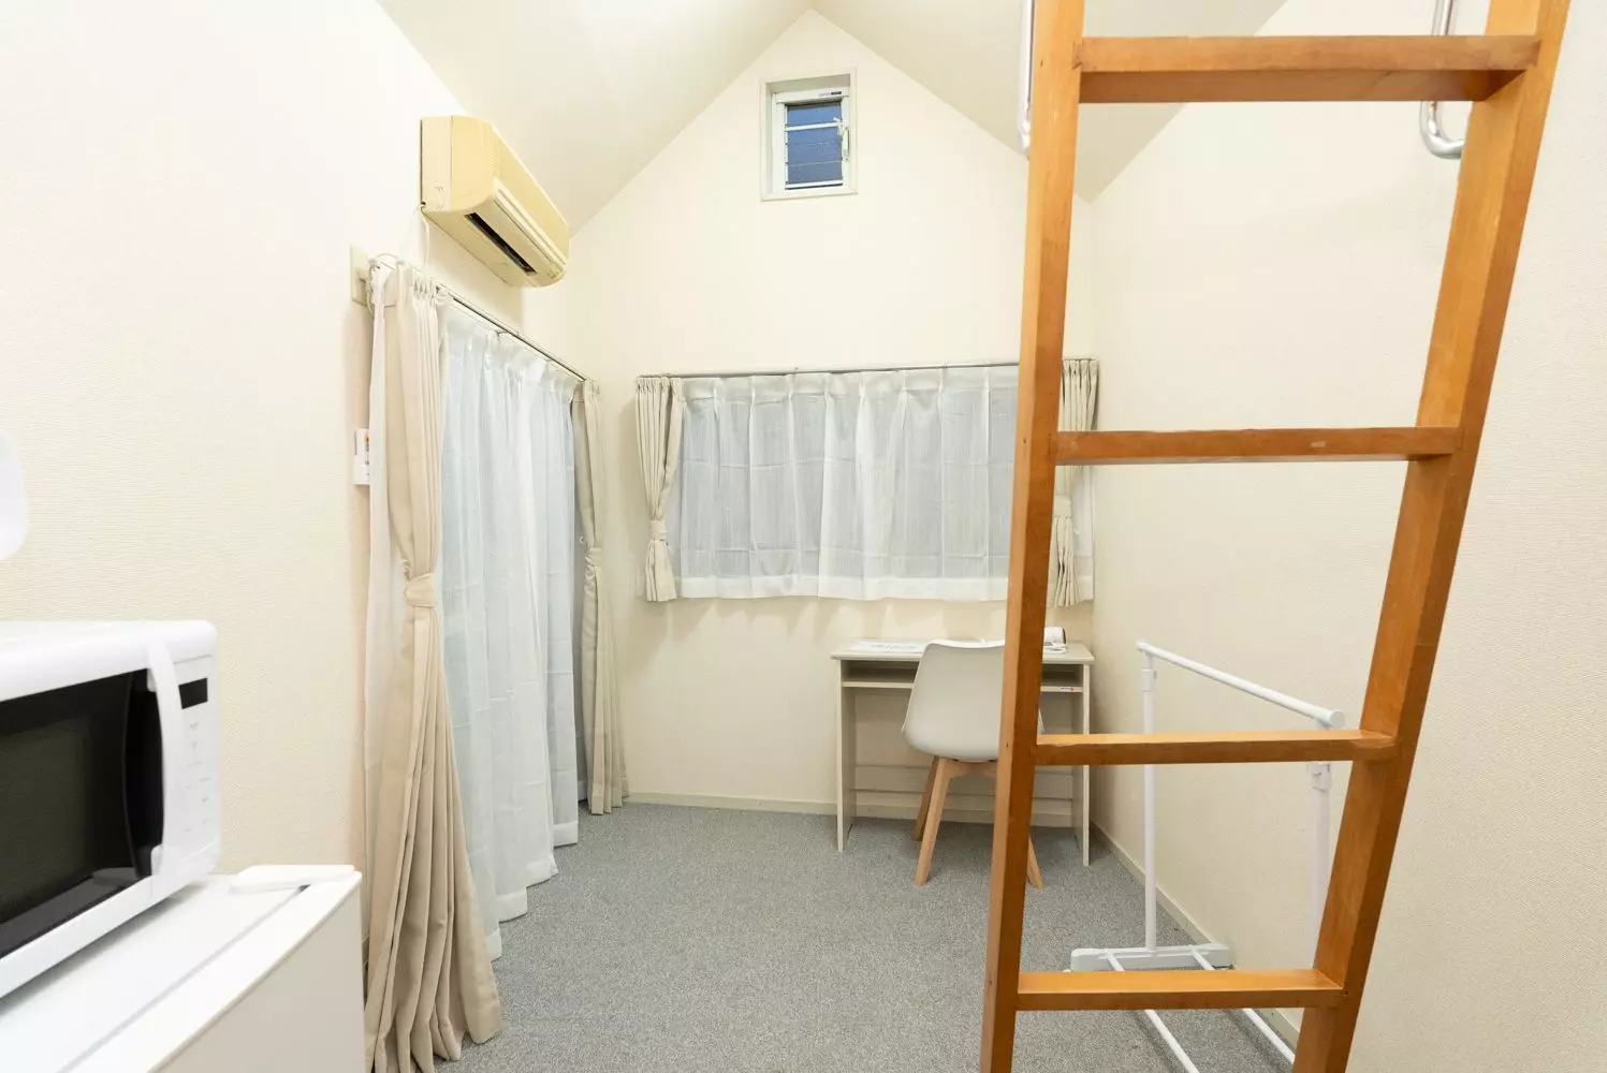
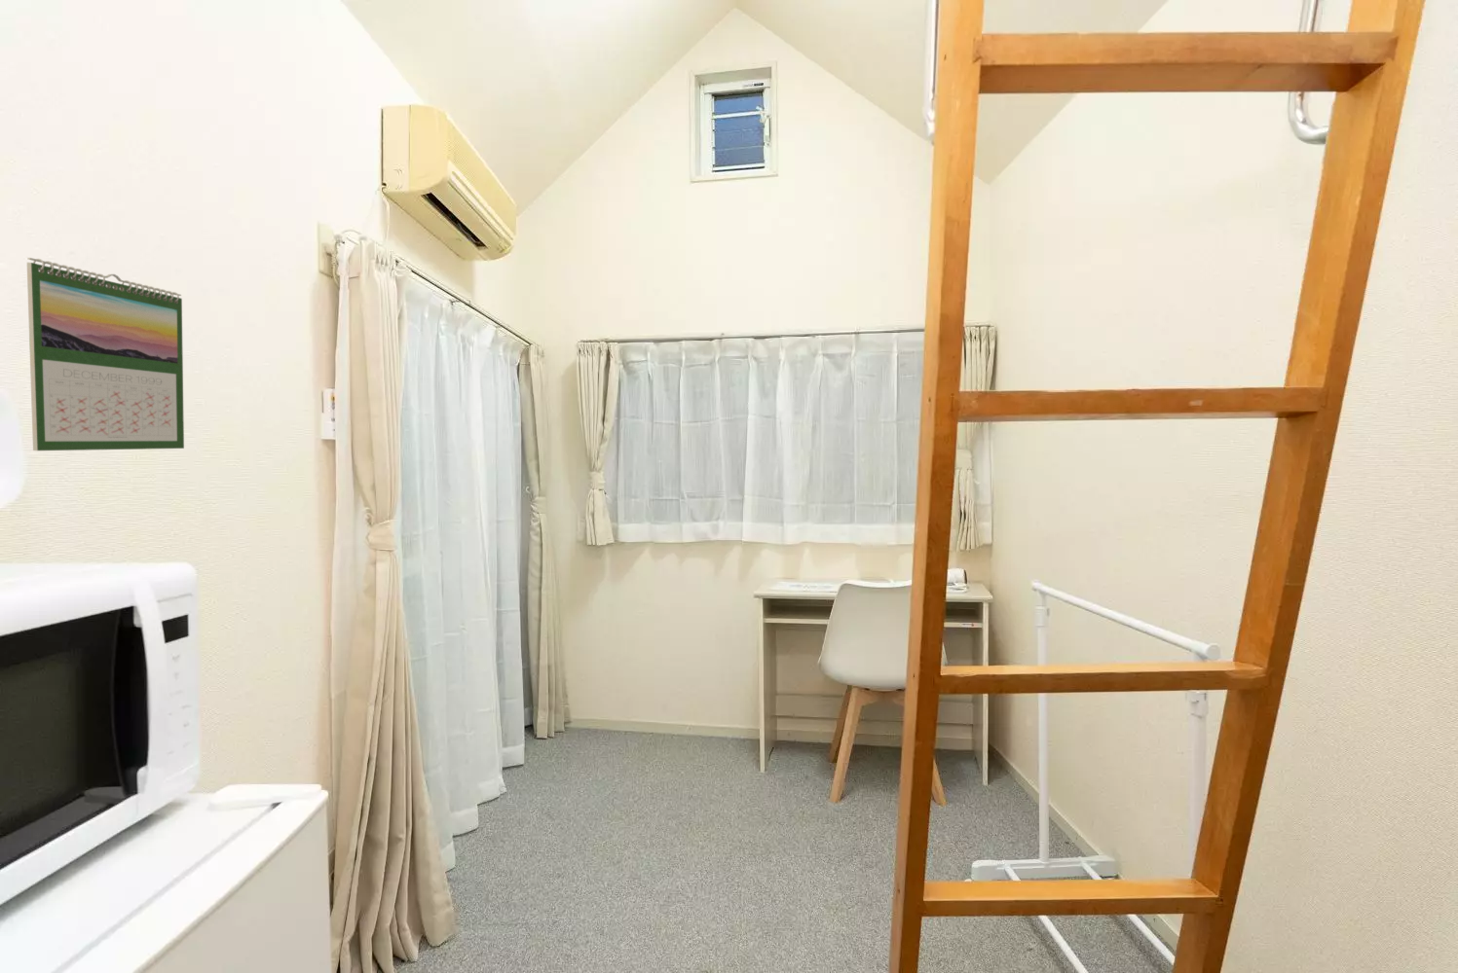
+ calendar [26,257,185,452]
